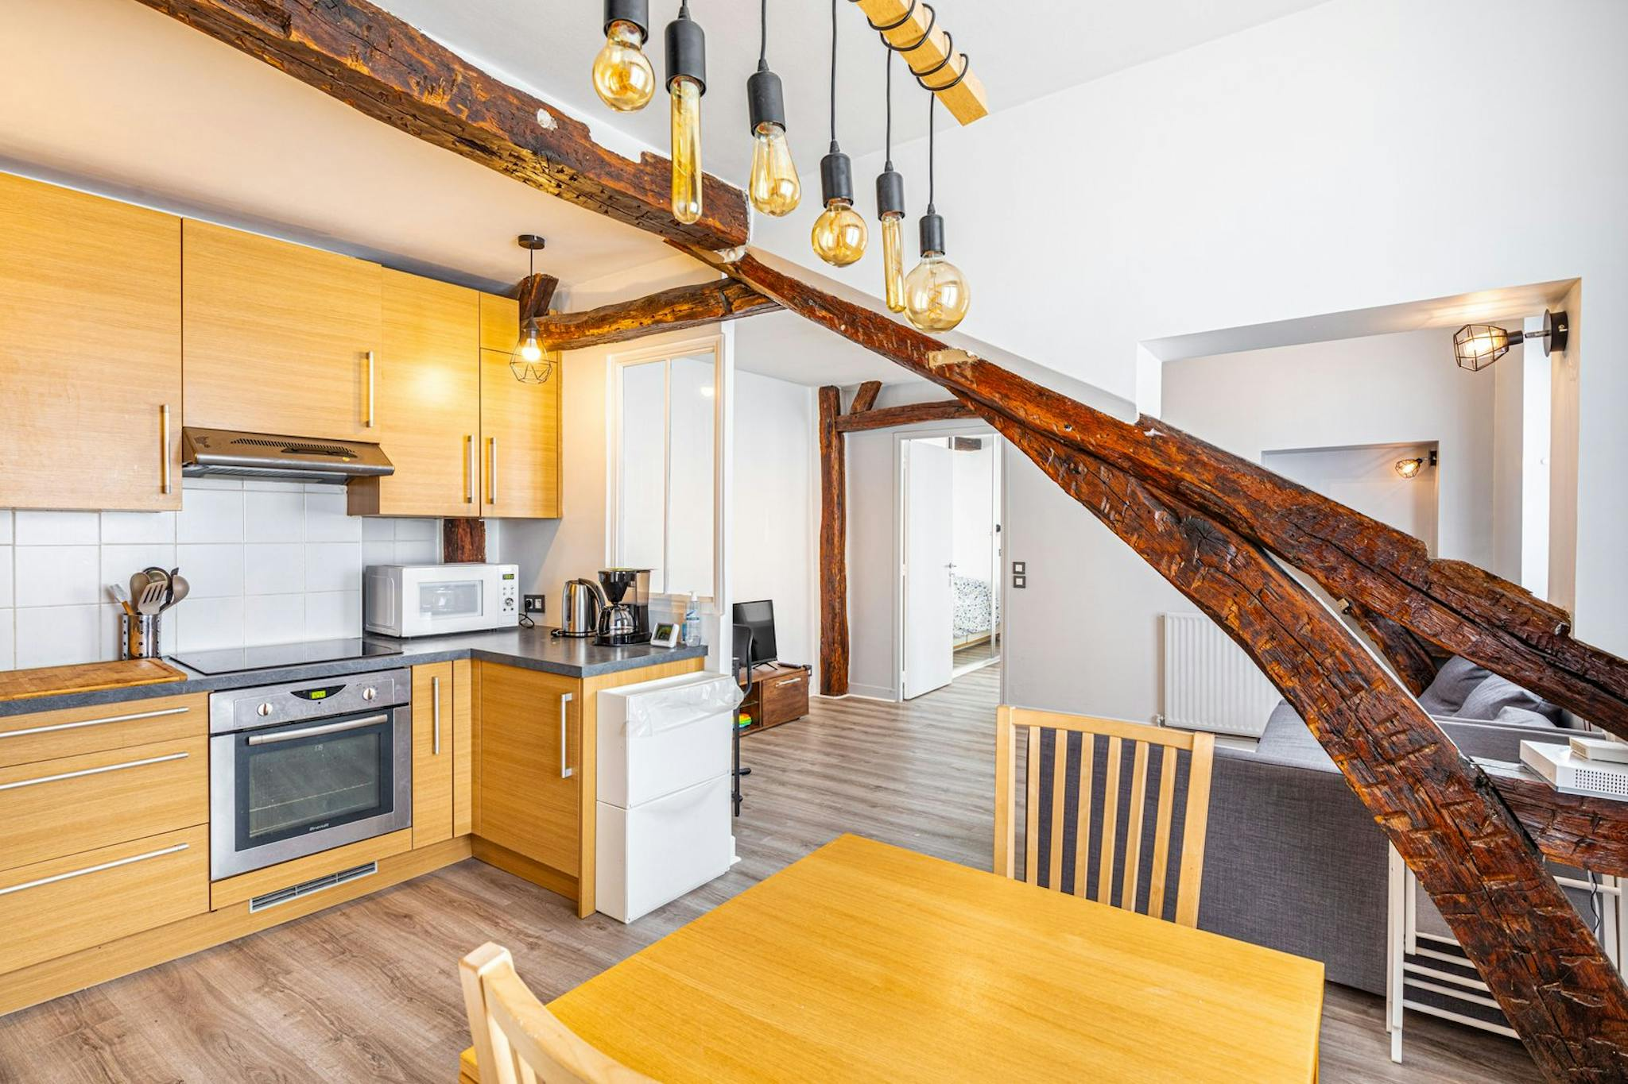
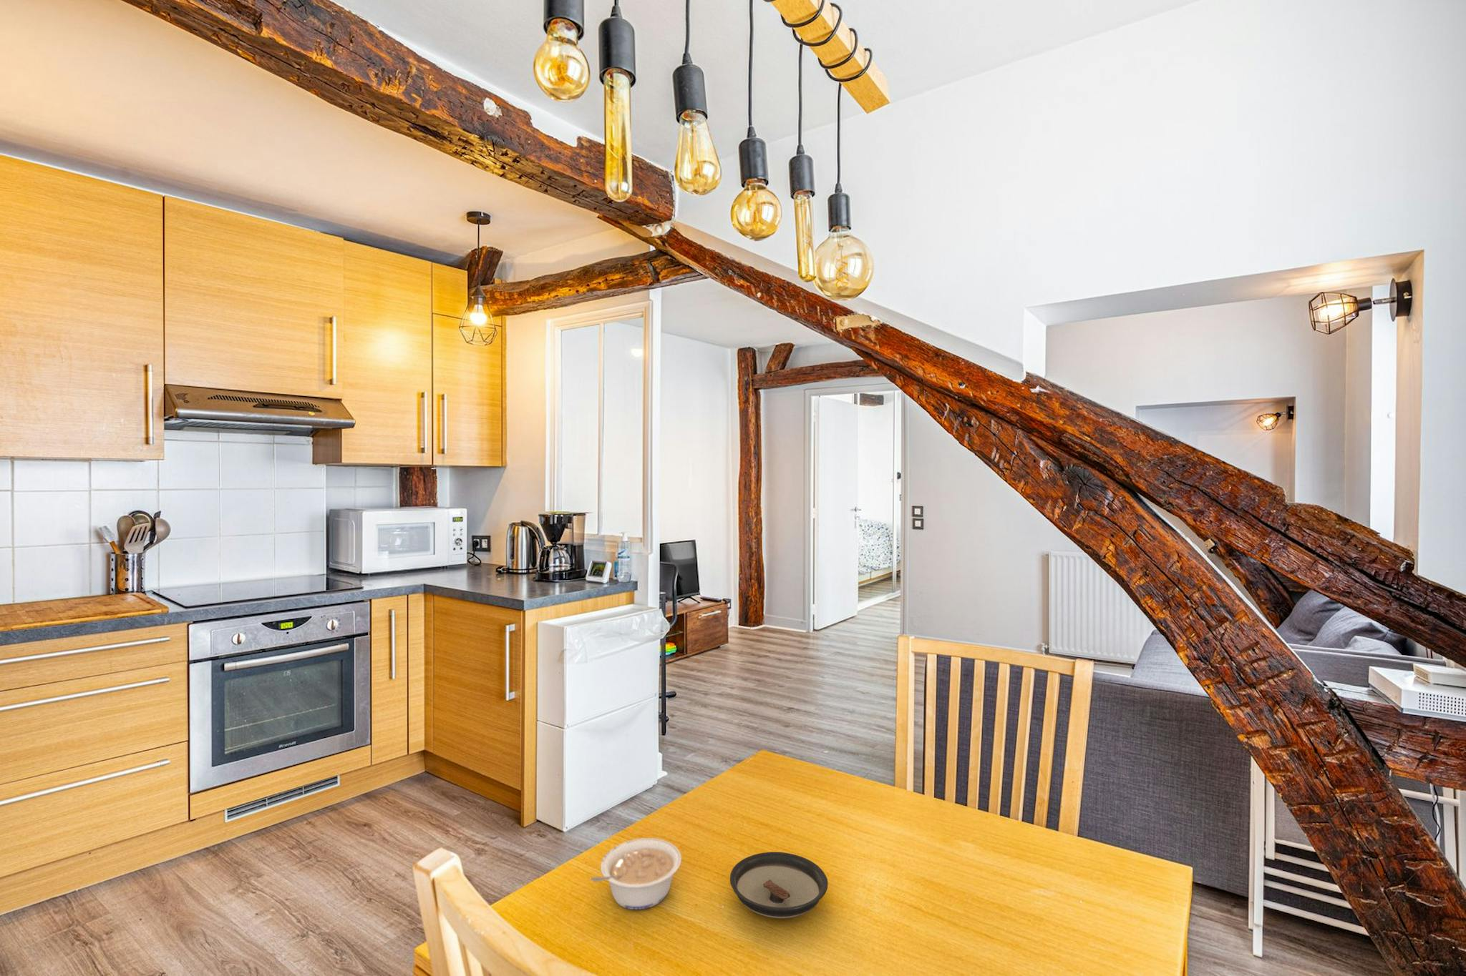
+ legume [590,838,682,911]
+ saucer [729,852,828,919]
